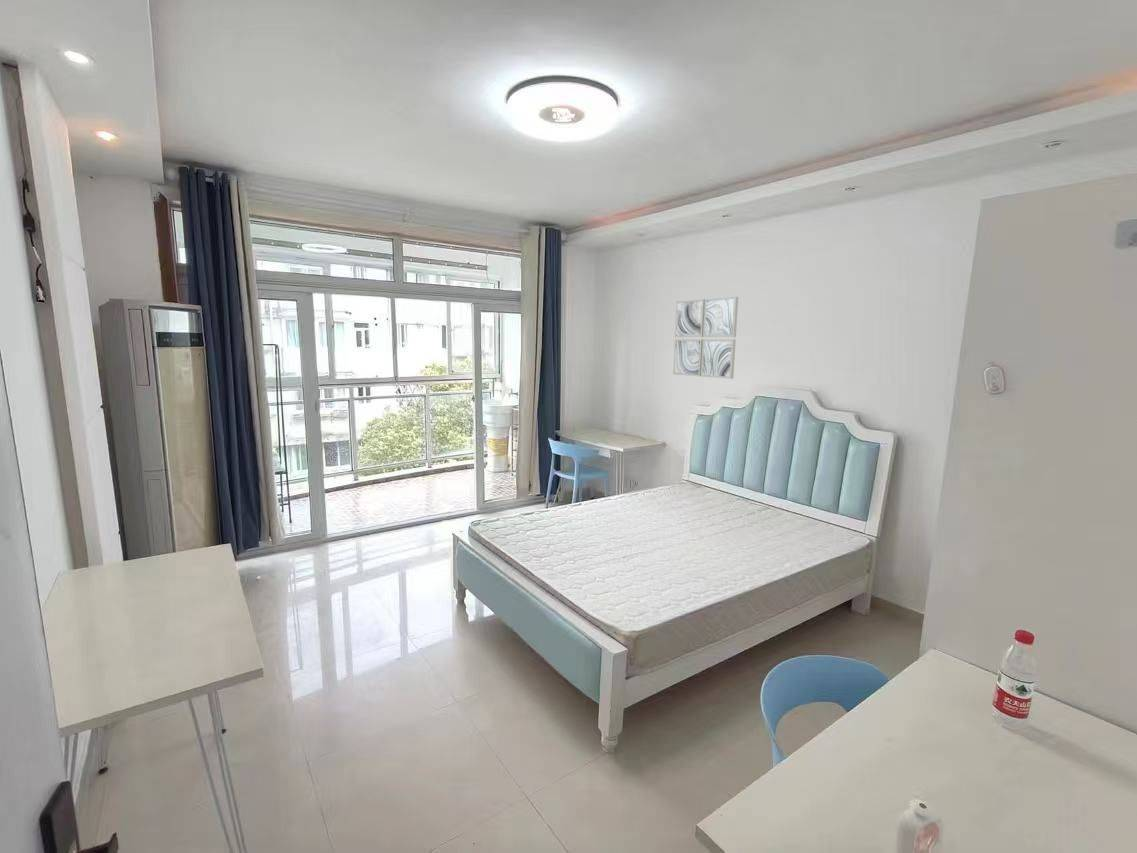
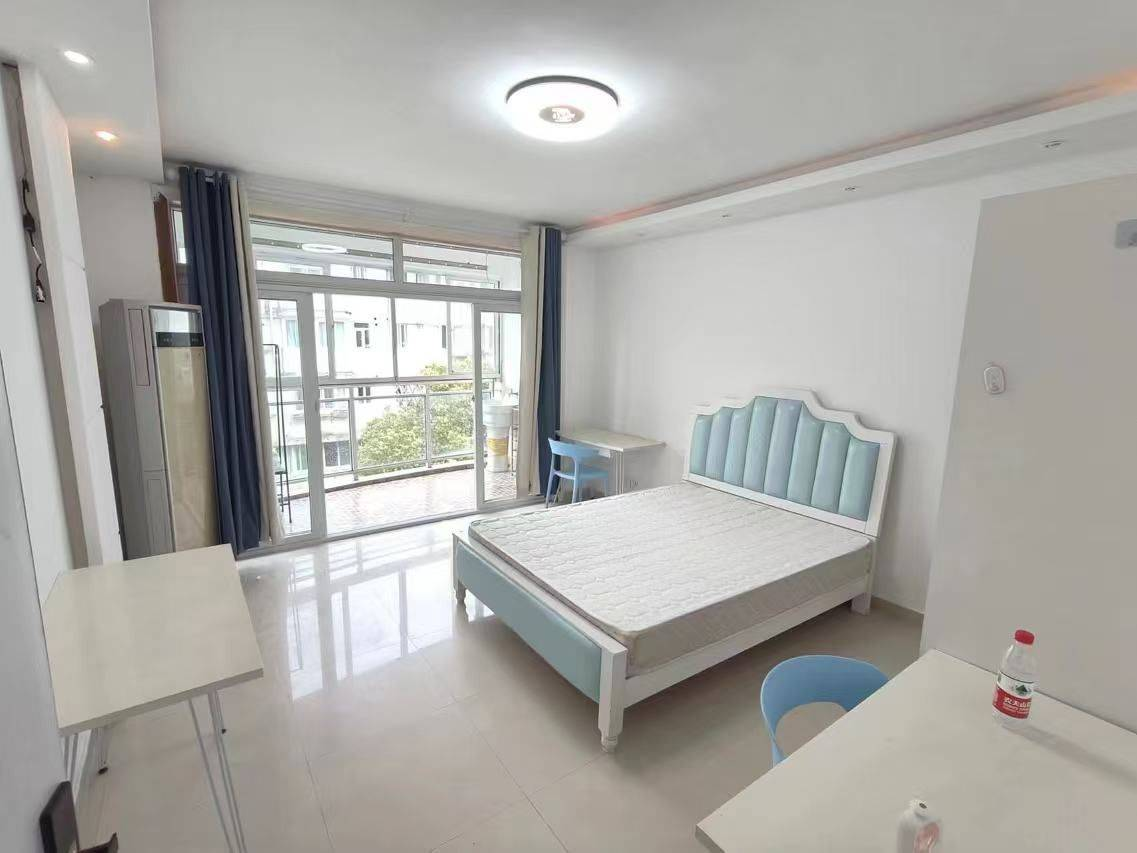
- wall art [672,296,739,380]
